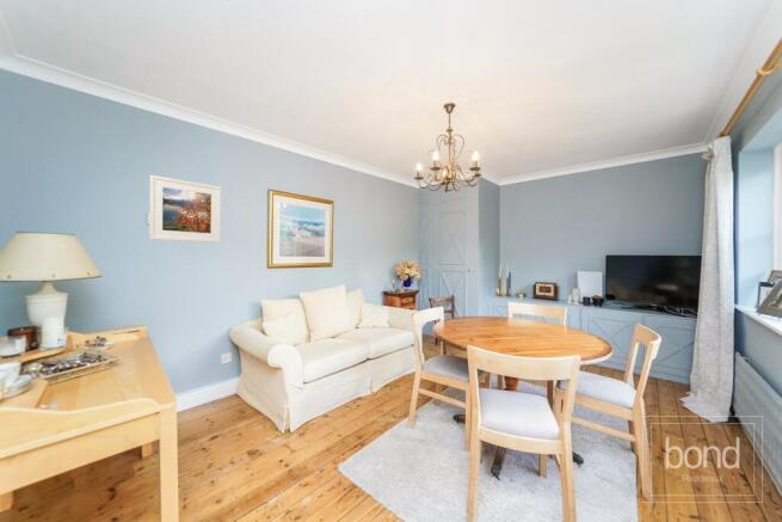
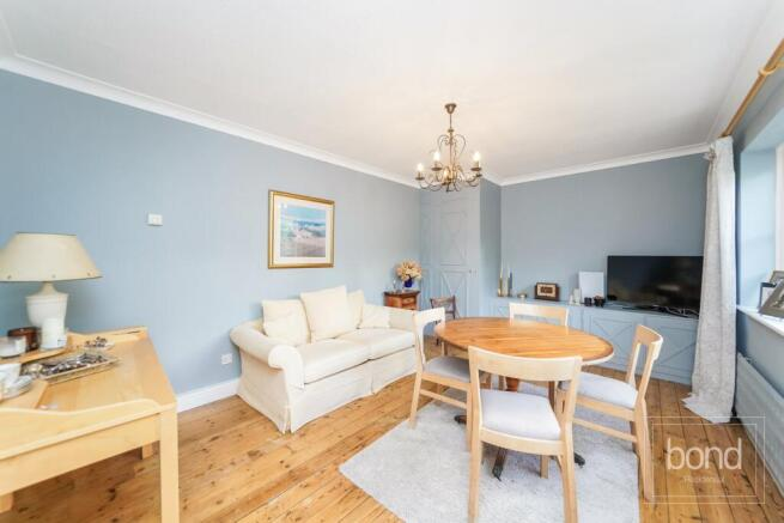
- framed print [148,174,222,244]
